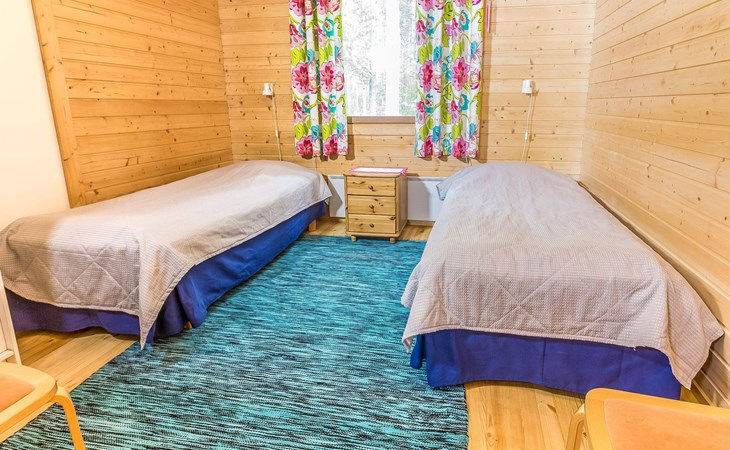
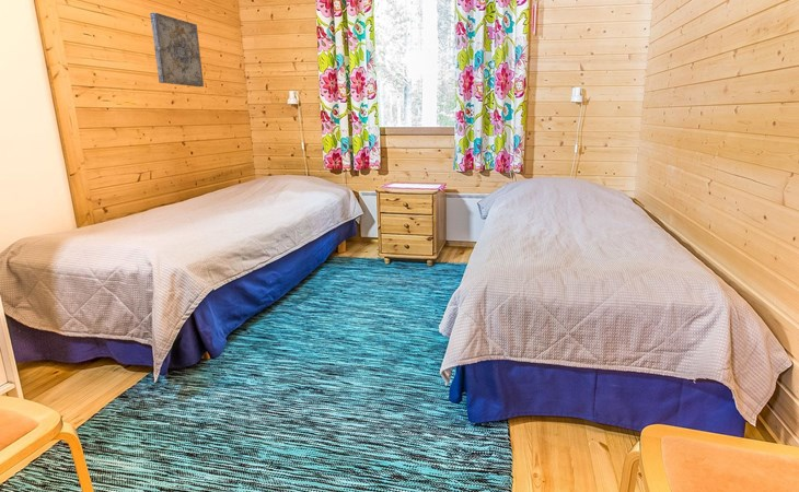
+ wall art [149,11,205,87]
